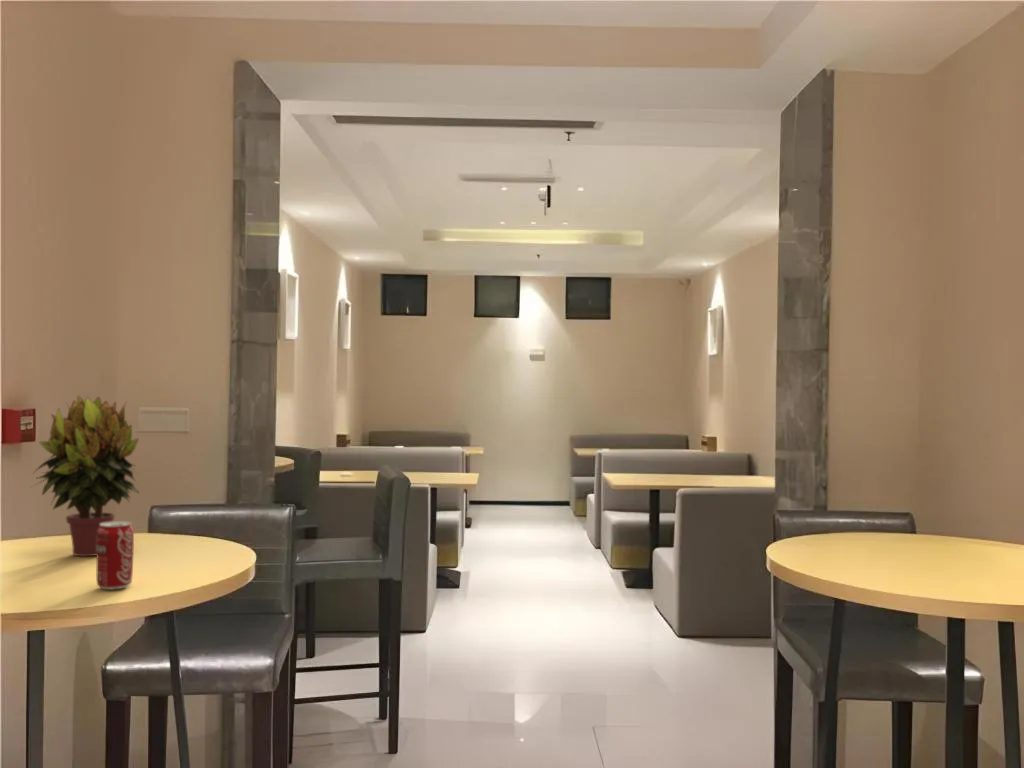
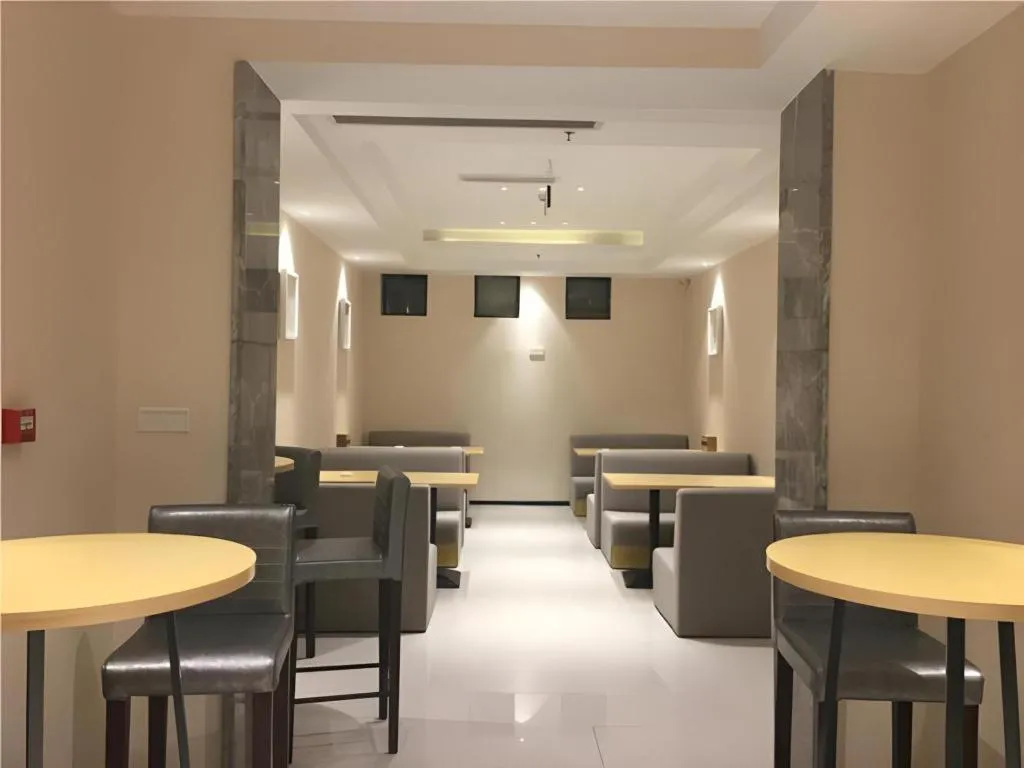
- beverage can [96,520,135,590]
- potted plant [31,395,143,557]
